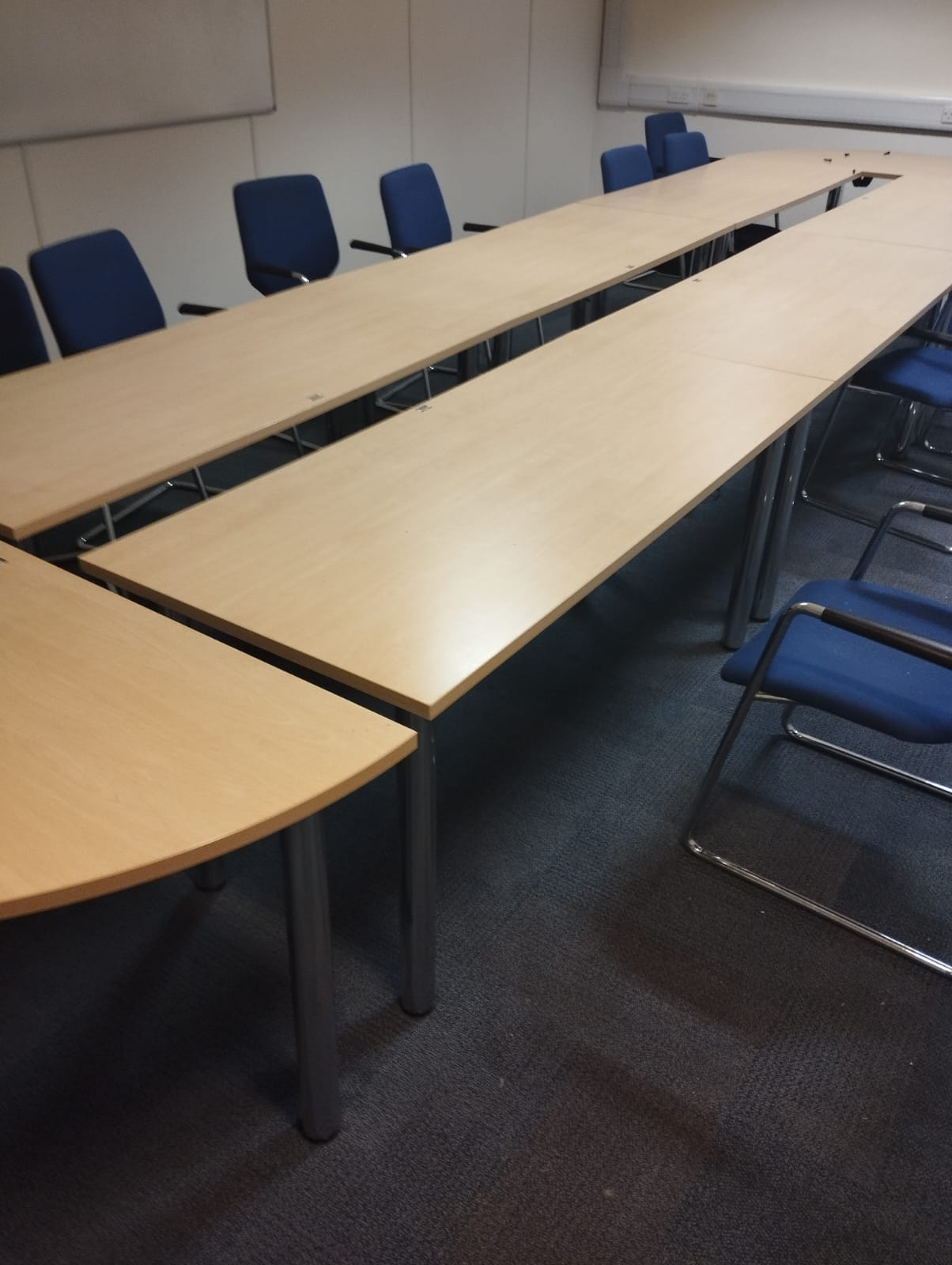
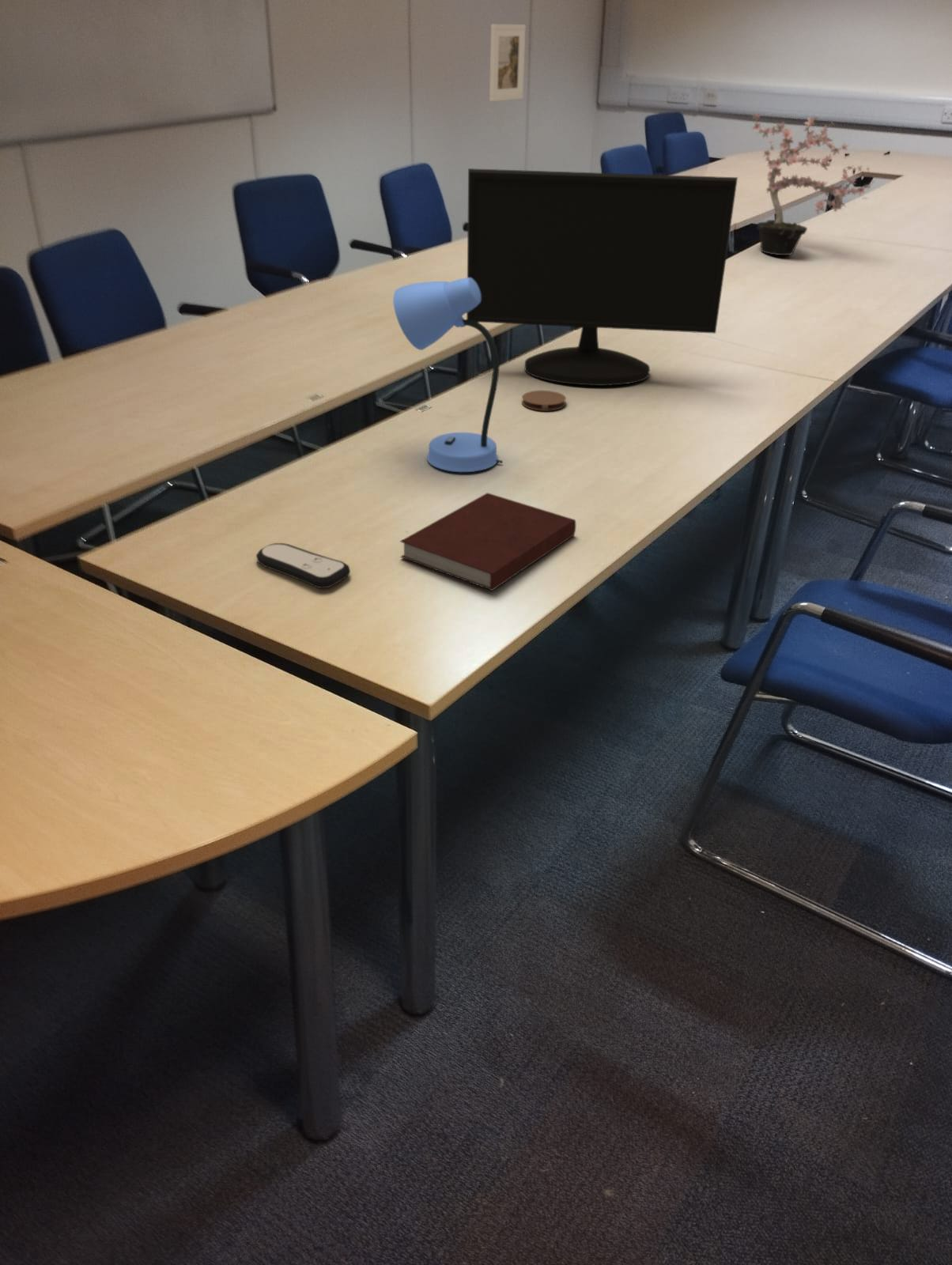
+ desk lamp [392,277,503,473]
+ computer monitor [466,168,739,387]
+ notebook [399,492,576,591]
+ remote control [255,542,351,589]
+ potted plant [751,111,876,256]
+ coaster [521,390,567,412]
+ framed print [489,23,527,102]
